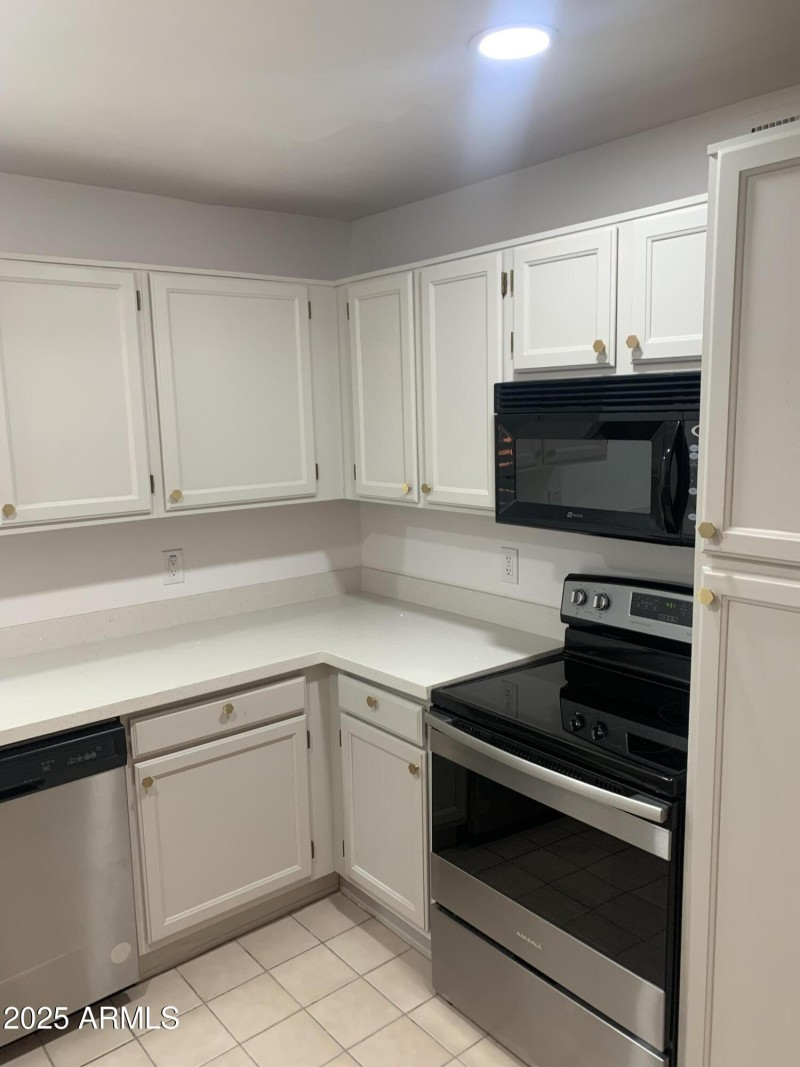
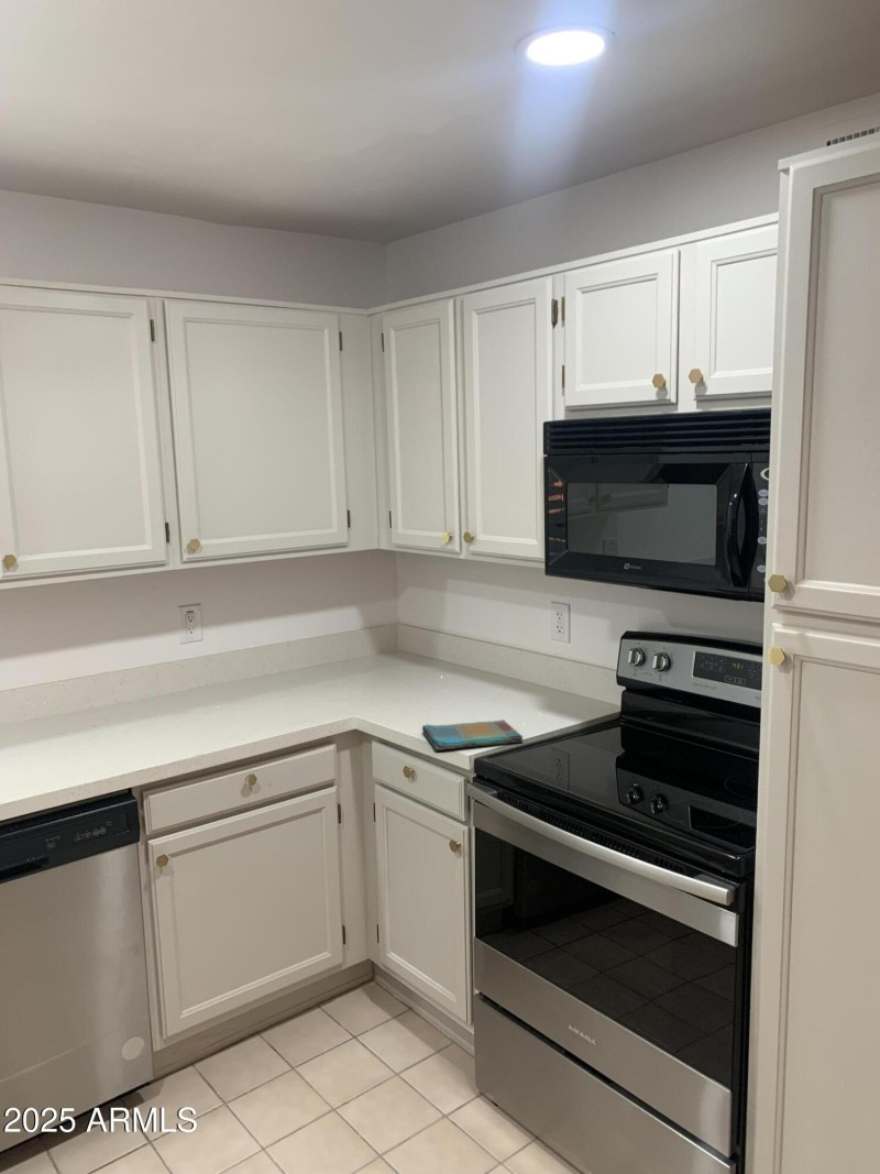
+ dish towel [421,718,524,751]
